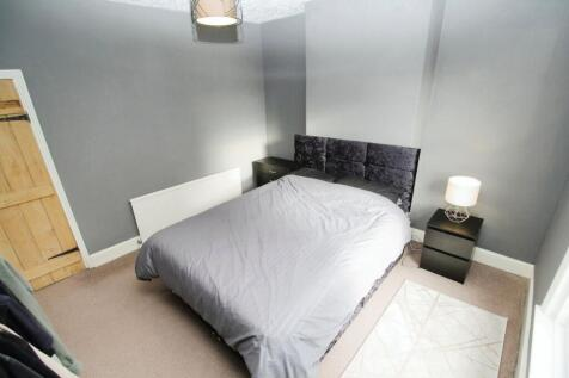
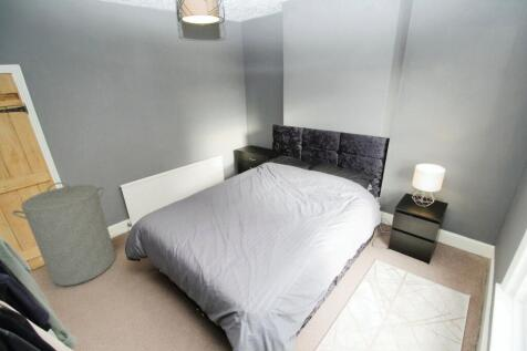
+ laundry hamper [11,182,116,287]
